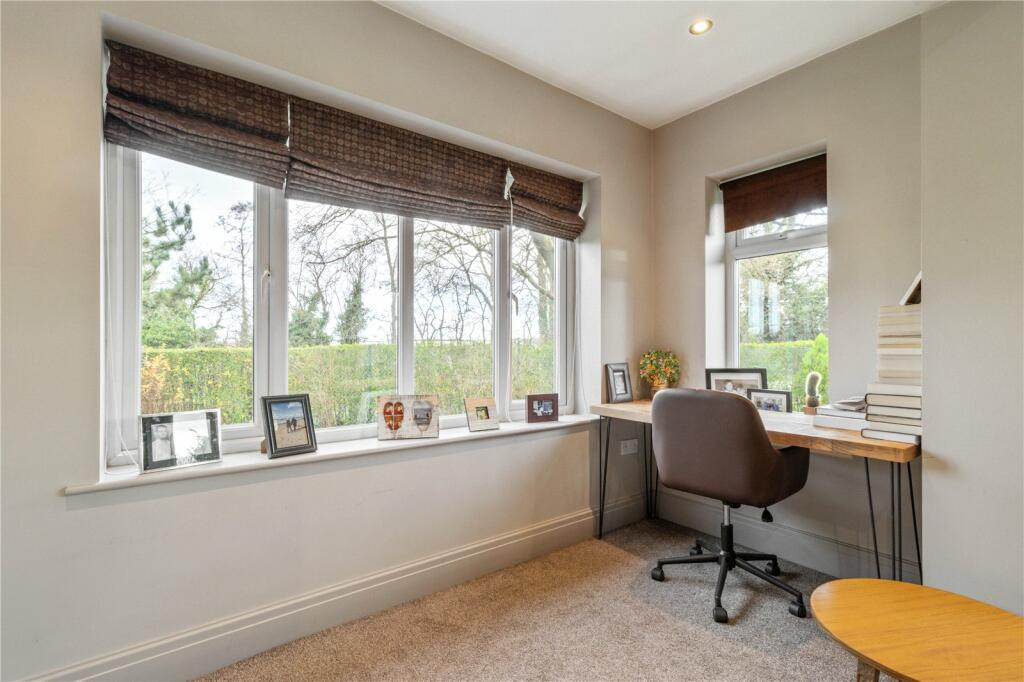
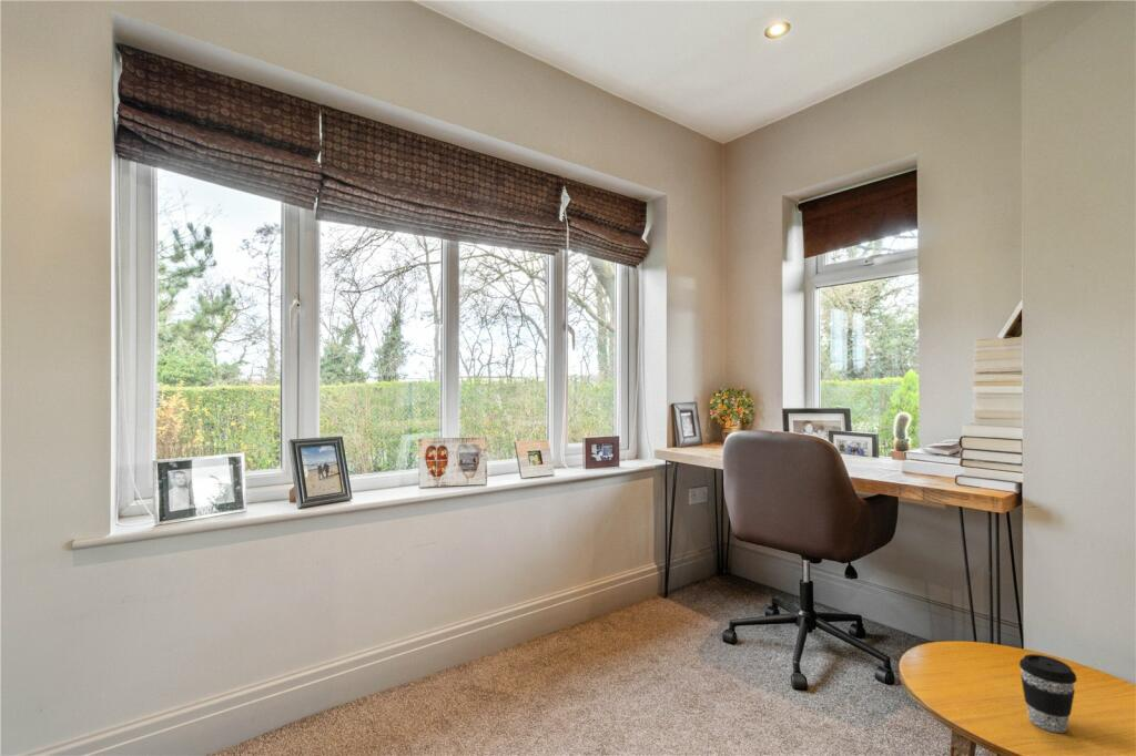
+ coffee cup [1018,653,1078,734]
